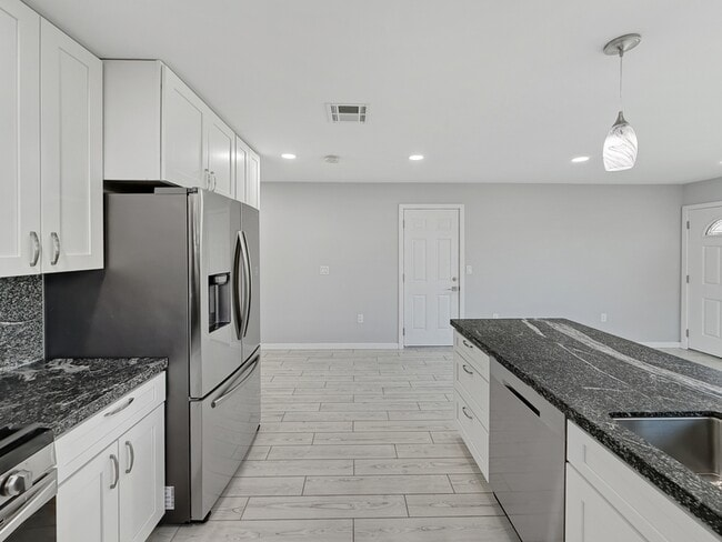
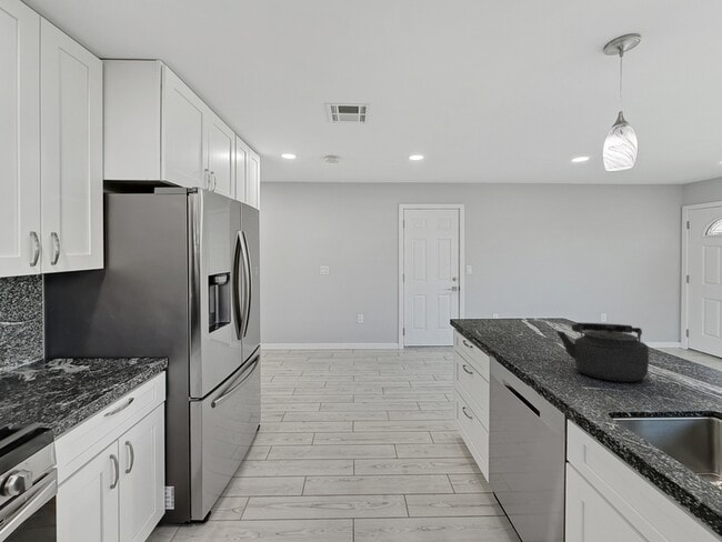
+ kettle [555,322,650,383]
